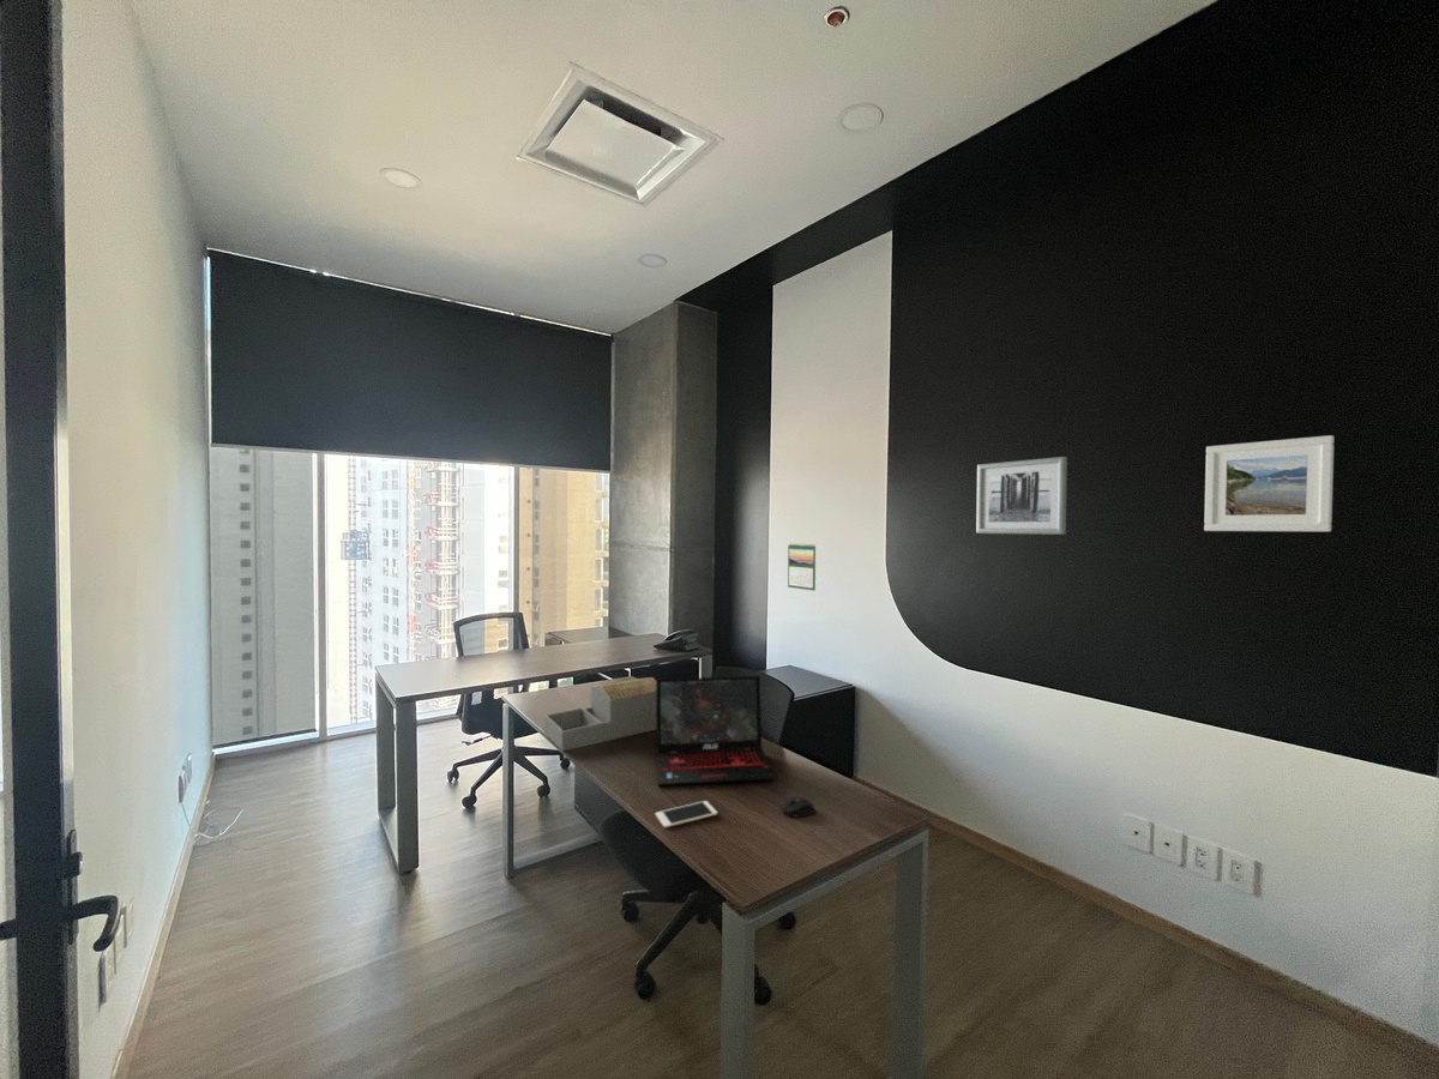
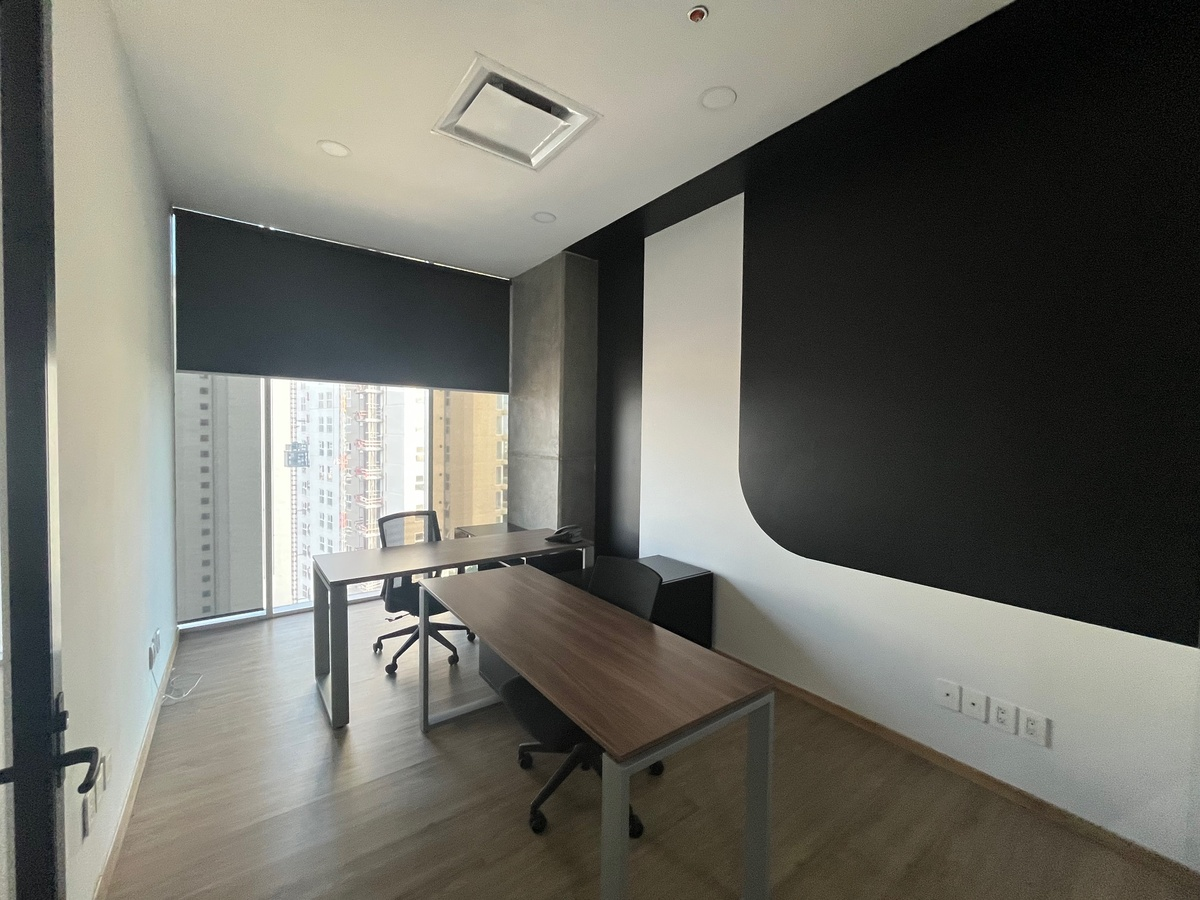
- wall art [975,456,1068,536]
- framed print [1203,434,1335,532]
- cell phone [655,800,718,830]
- calendar [787,542,817,591]
- architectural model [543,676,656,752]
- laptop [655,675,778,786]
- mouse [781,795,817,818]
